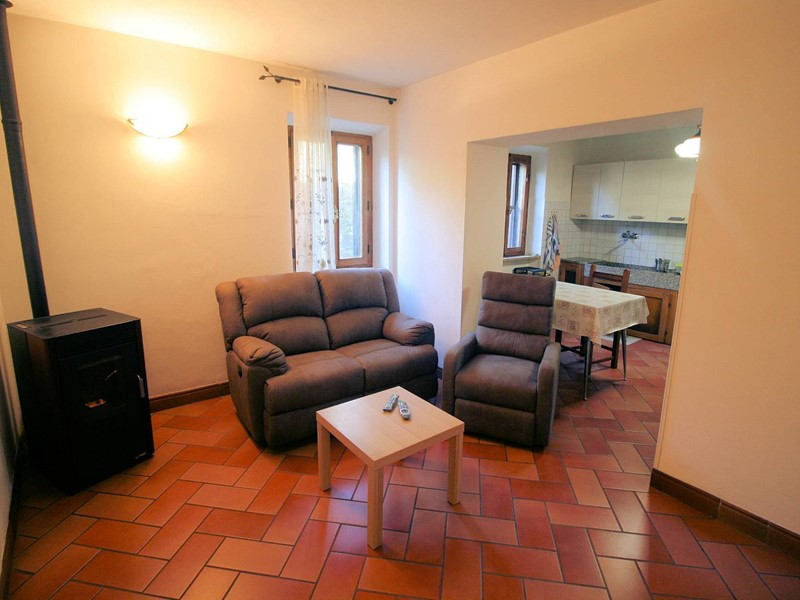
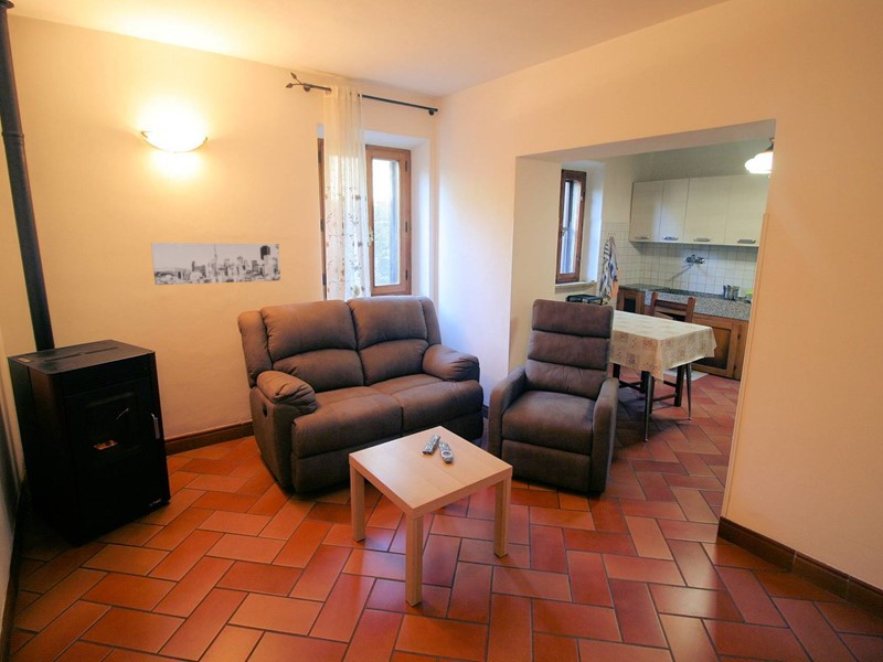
+ wall art [150,242,281,286]
